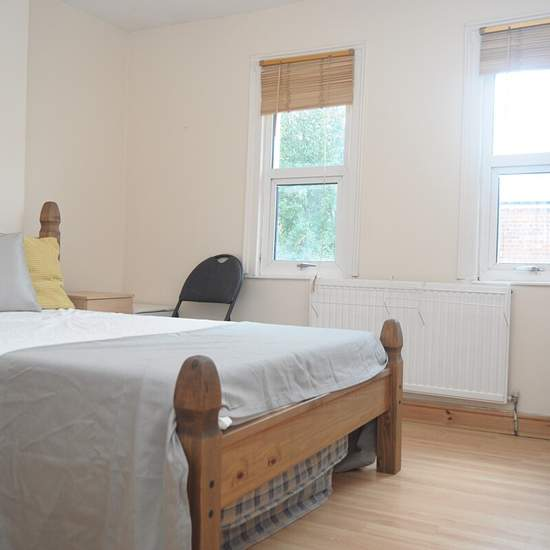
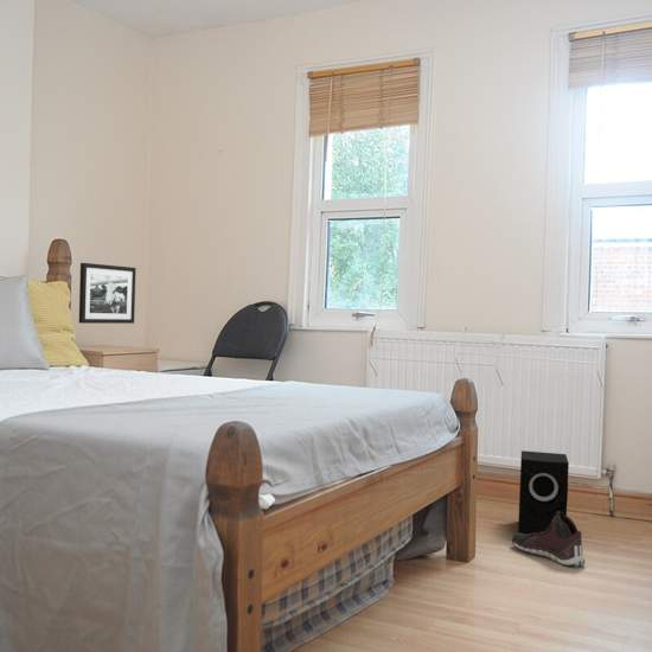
+ picture frame [78,262,138,325]
+ sneaker [511,511,587,568]
+ speaker [517,449,570,535]
